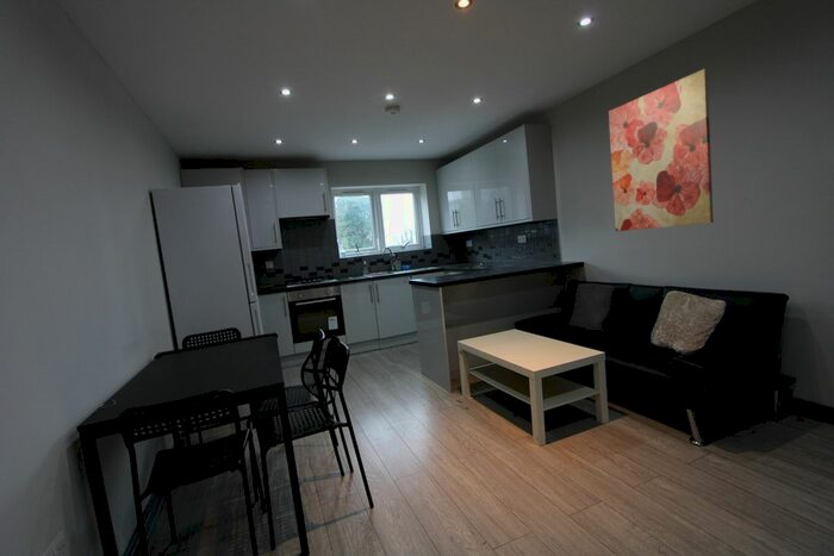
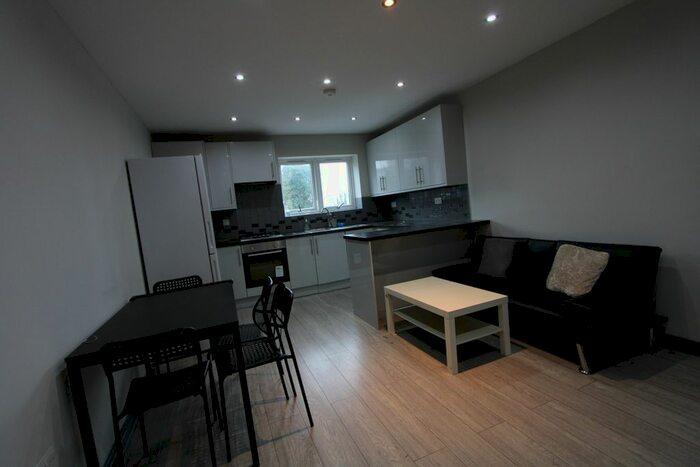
- wall art [608,68,715,232]
